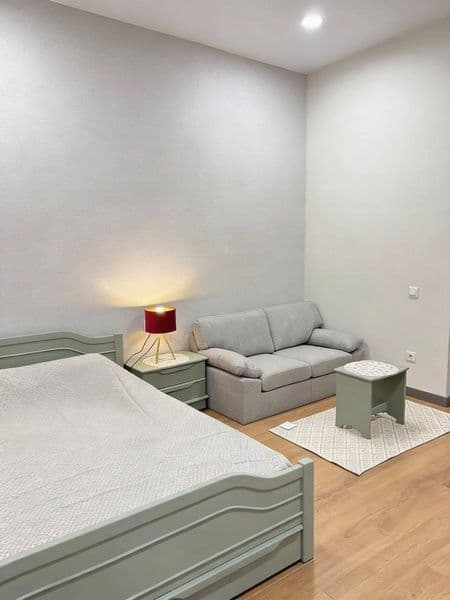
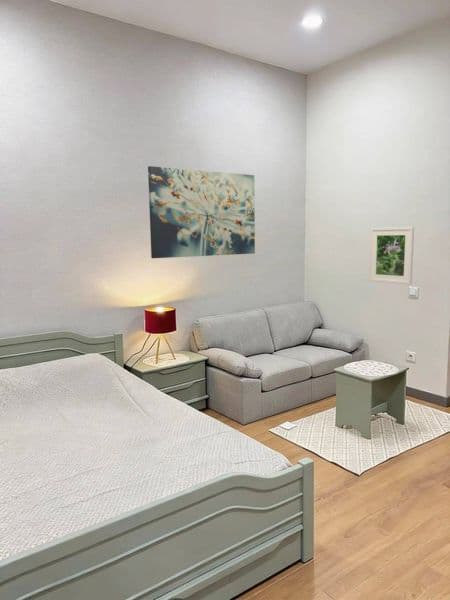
+ wall art [147,165,256,259]
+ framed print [368,226,415,285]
